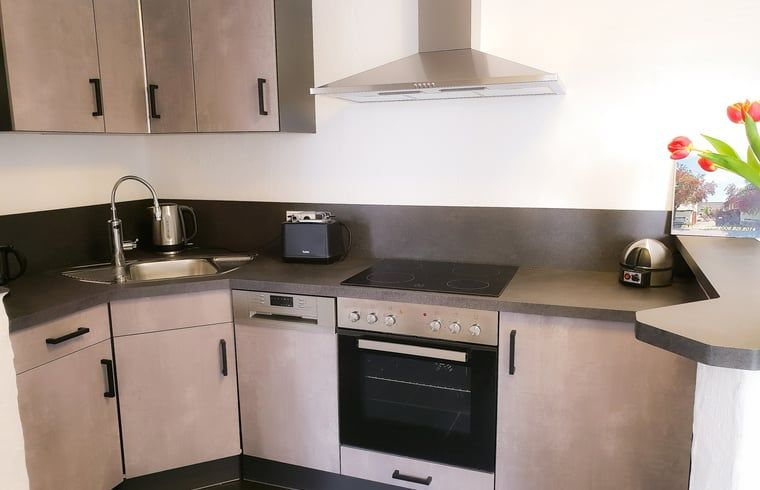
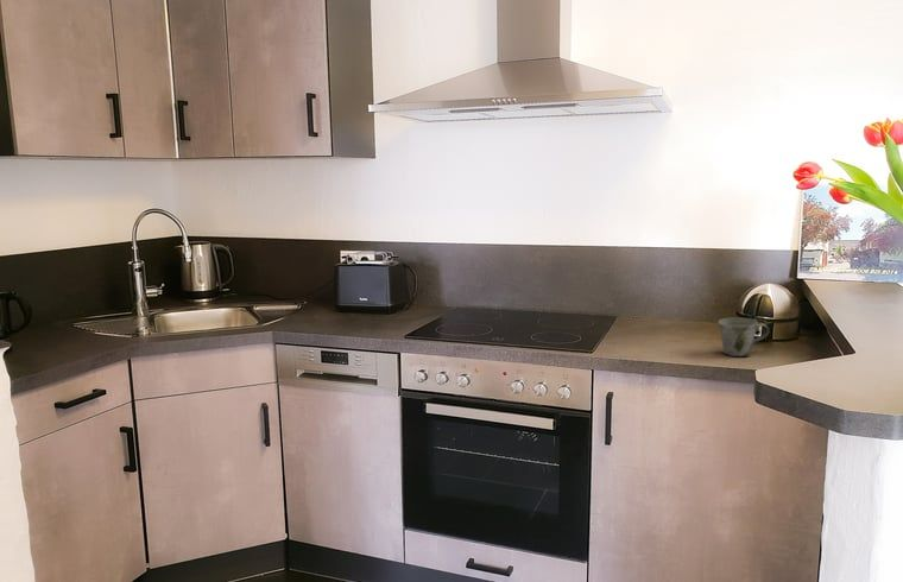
+ mug [716,317,770,358]
